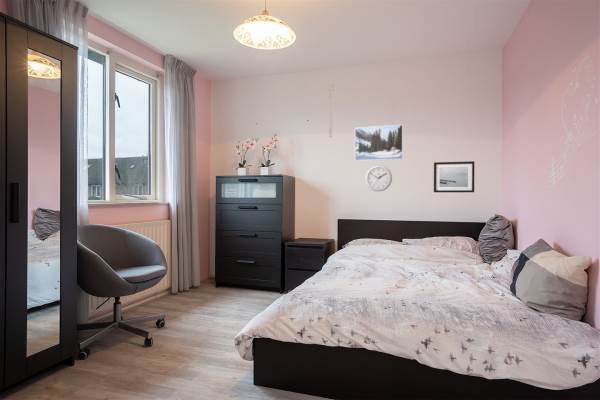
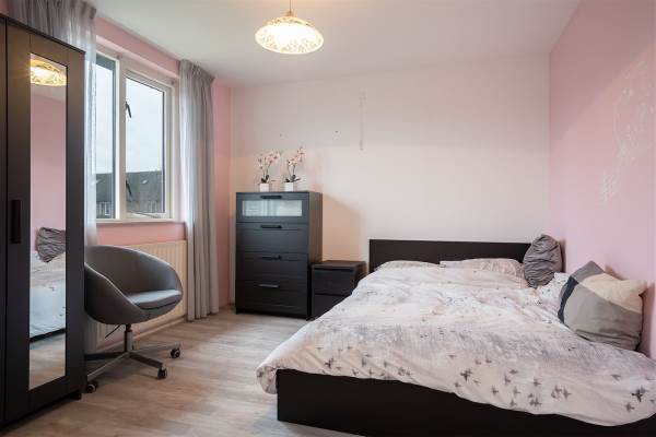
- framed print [354,124,404,162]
- wall clock [364,164,393,192]
- wall art [433,160,475,193]
